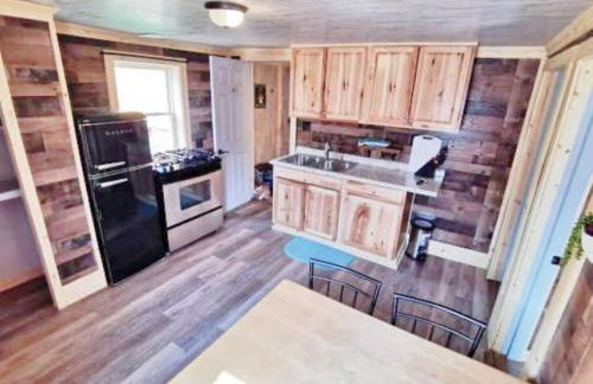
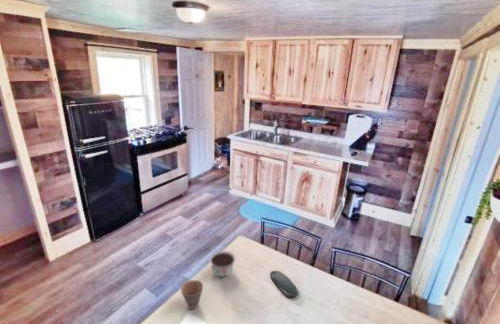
+ cup [180,279,204,310]
+ bowl [209,250,237,278]
+ oval tray [269,270,299,298]
